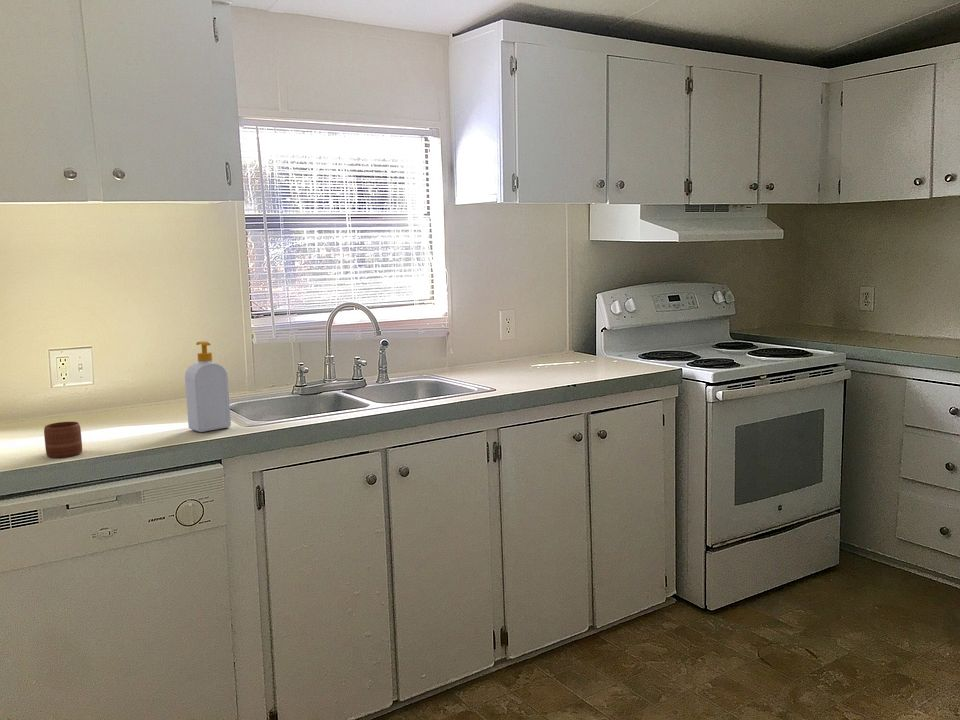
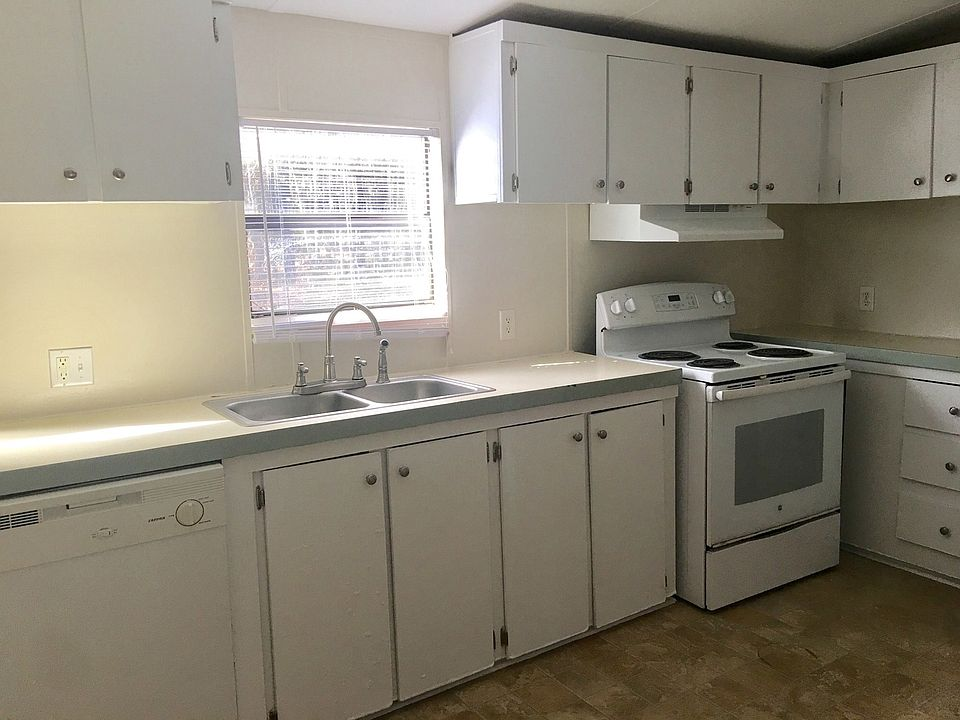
- soap bottle [184,340,232,433]
- mug [43,421,83,458]
